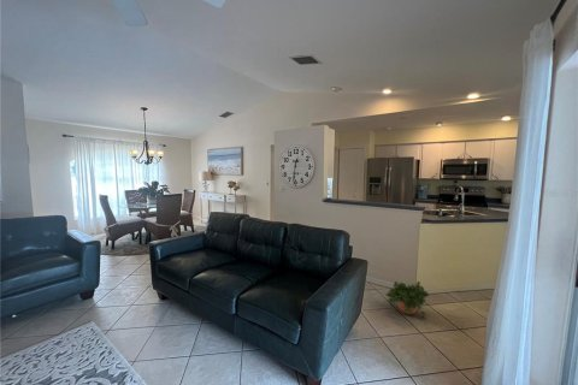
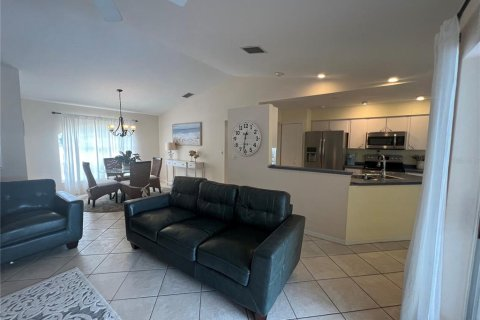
- potted plant [384,280,431,318]
